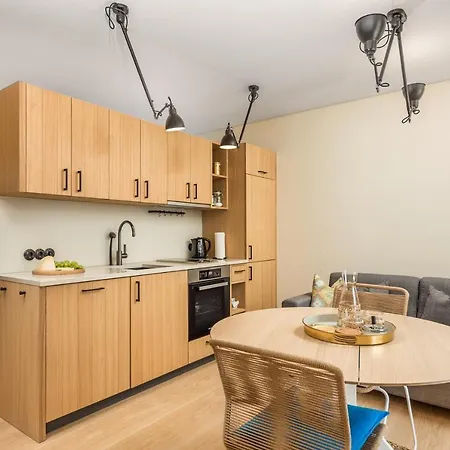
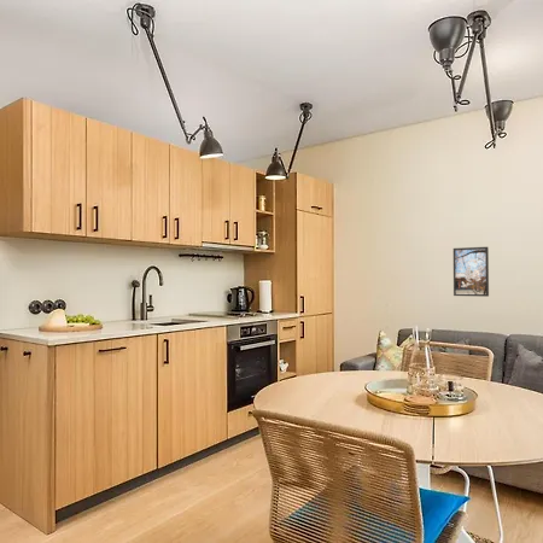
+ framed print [453,246,490,298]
